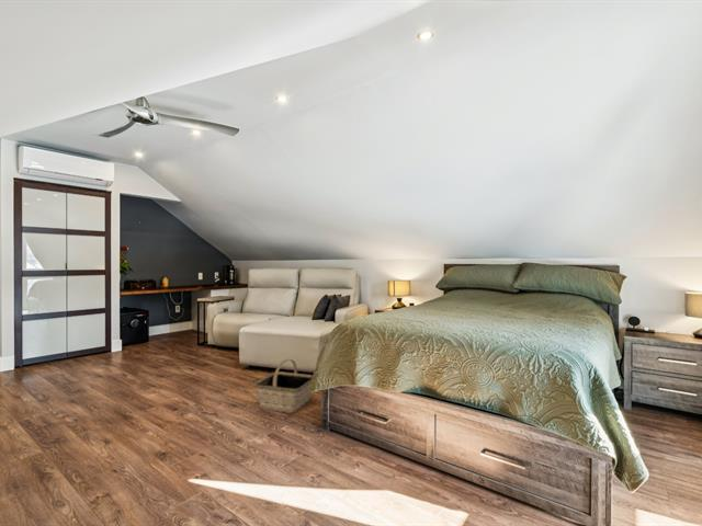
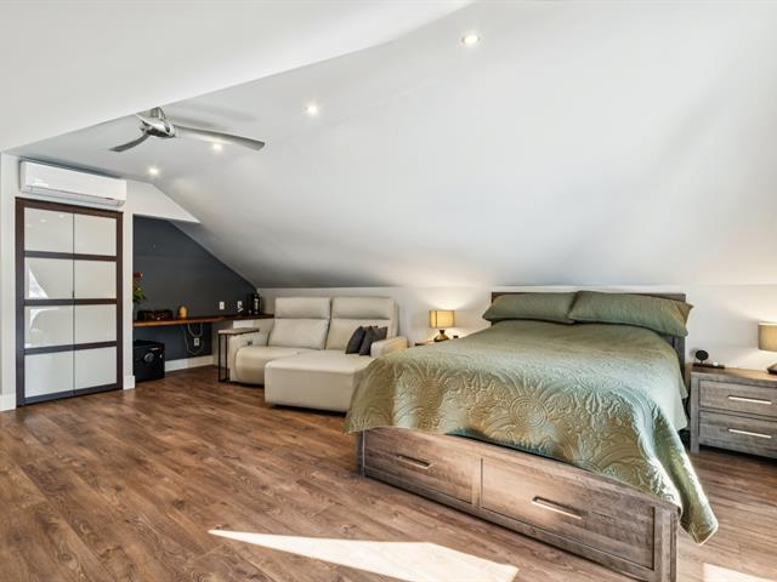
- basket [253,358,314,414]
